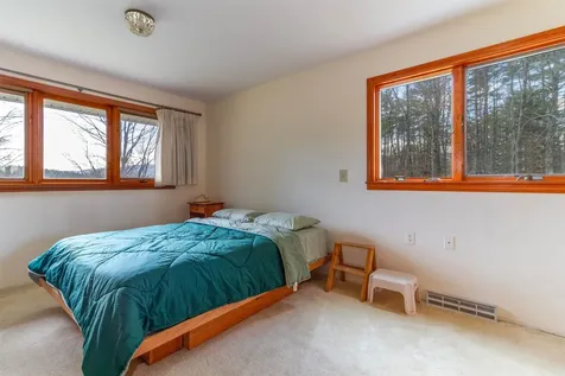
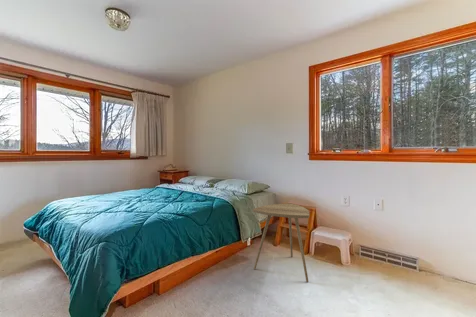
+ side table [252,202,310,283]
